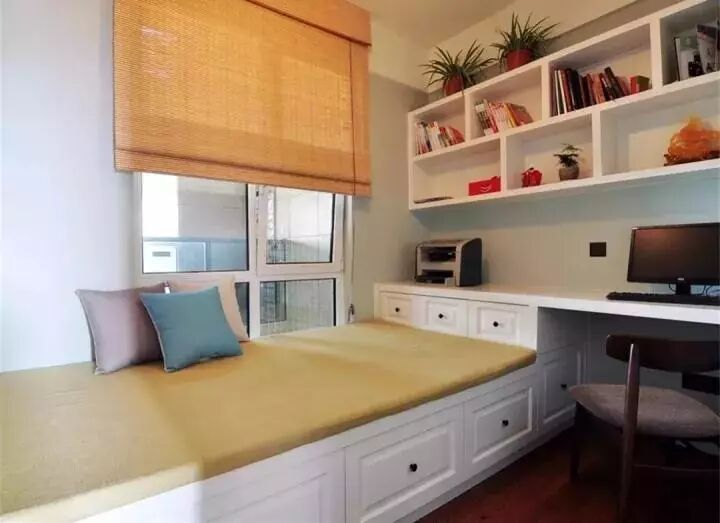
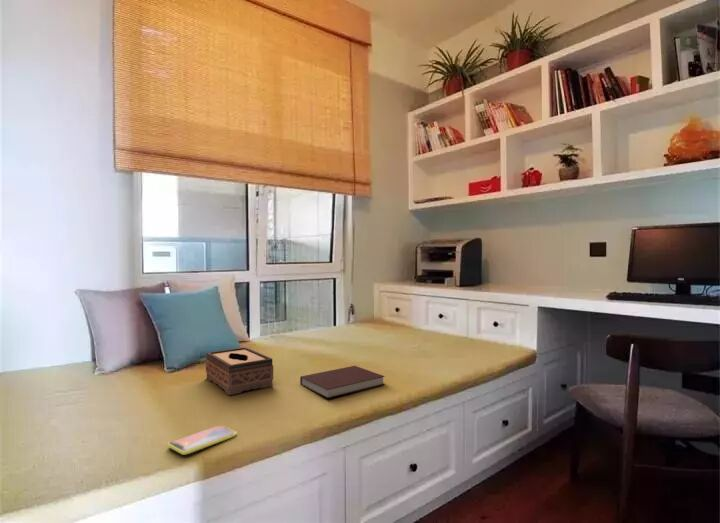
+ tissue box [205,346,274,396]
+ notebook [299,365,386,399]
+ smartphone [167,425,238,456]
